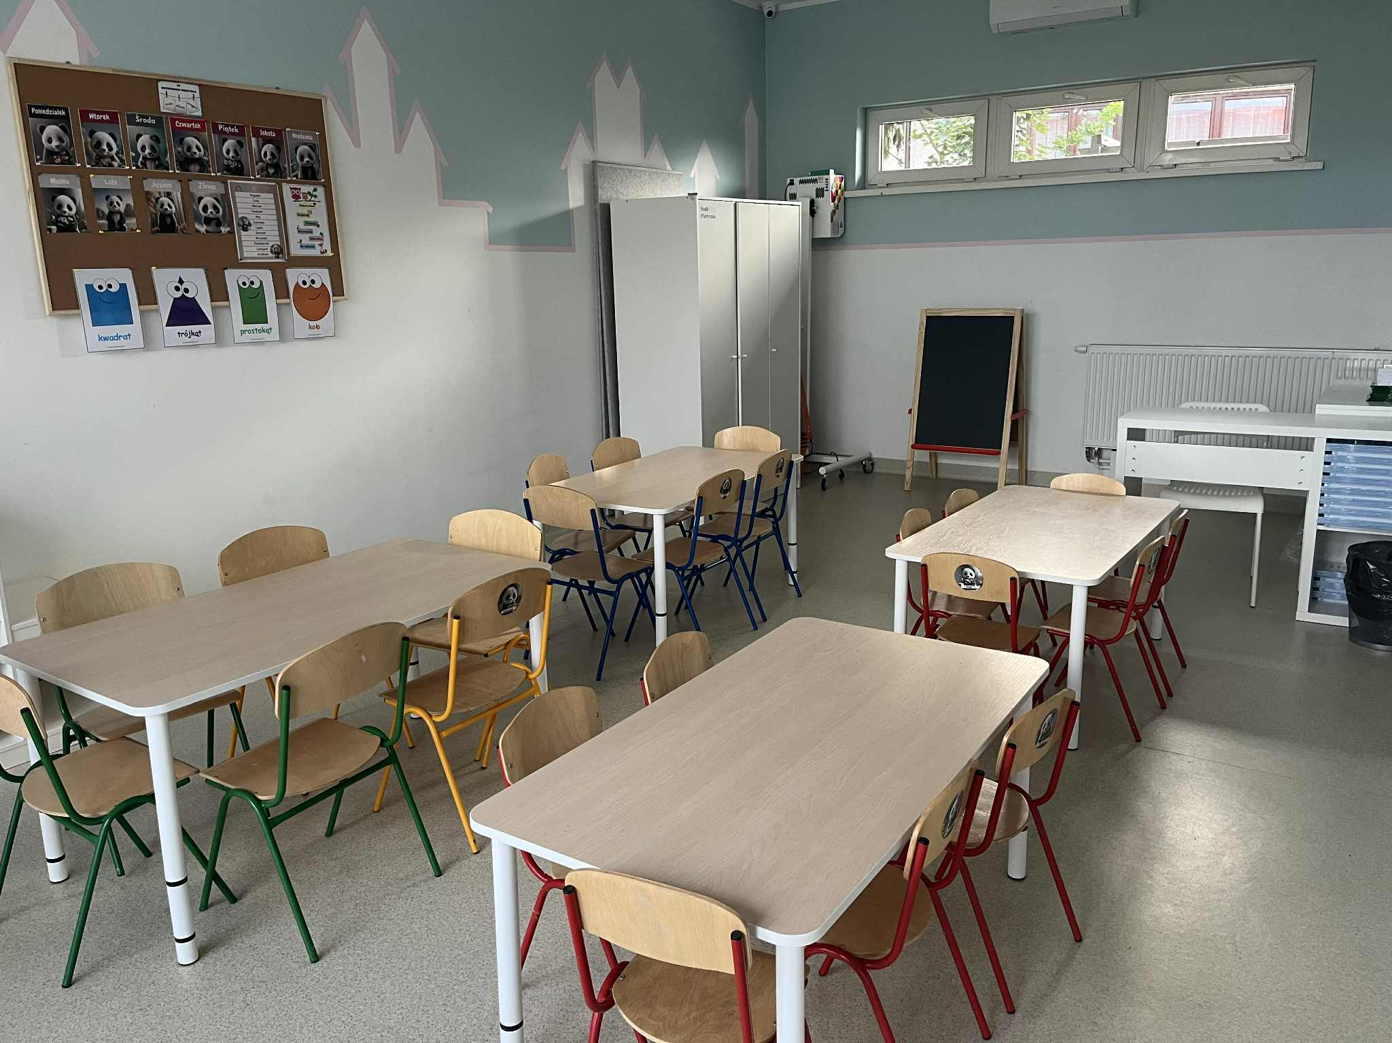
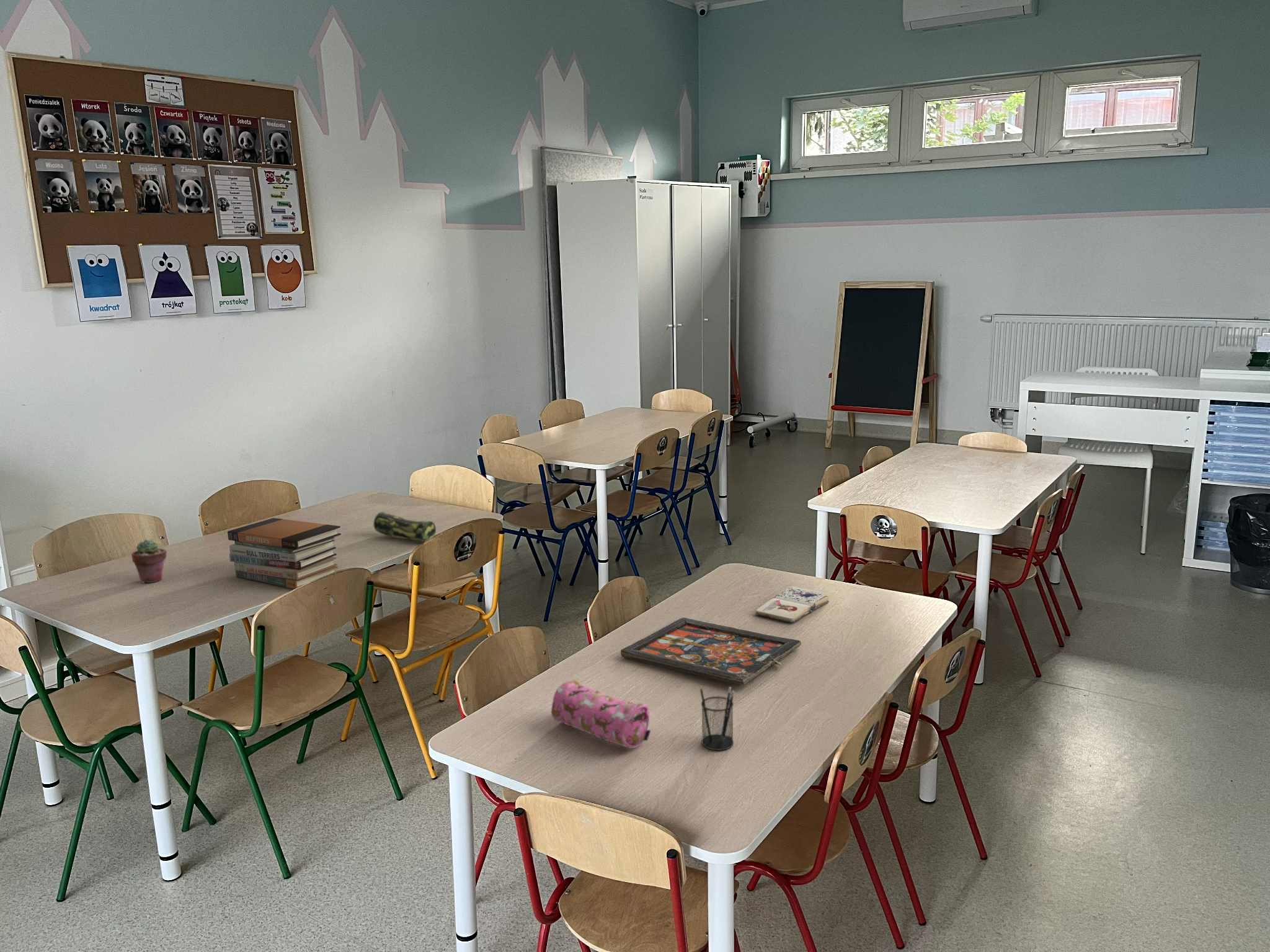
+ pencil case [551,680,651,749]
+ pencil holder [699,684,735,751]
+ potted succulent [131,539,167,584]
+ book stack [227,518,342,589]
+ paperback book [755,586,830,623]
+ pencil case [373,511,437,542]
+ board game [620,617,802,685]
